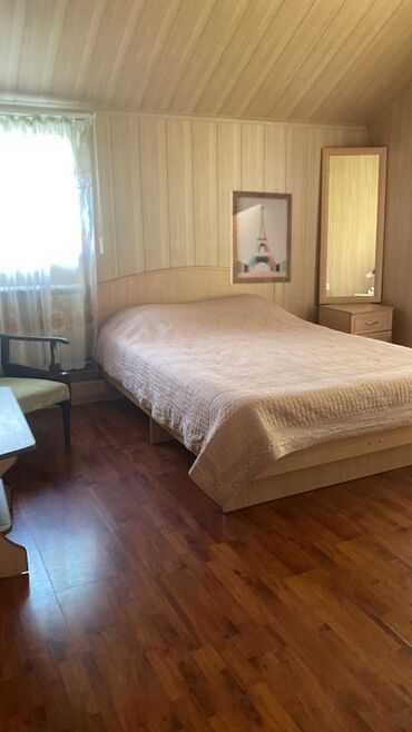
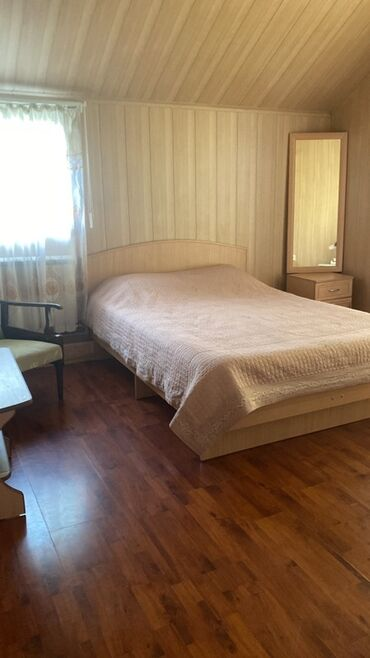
- wall art [229,189,293,285]
